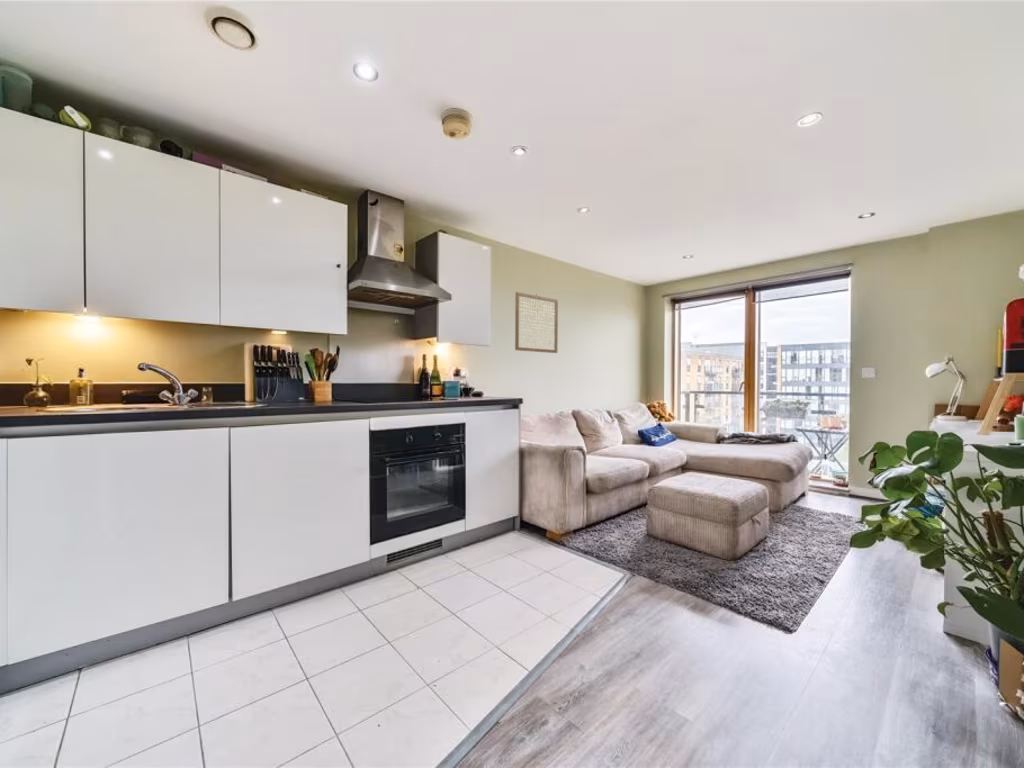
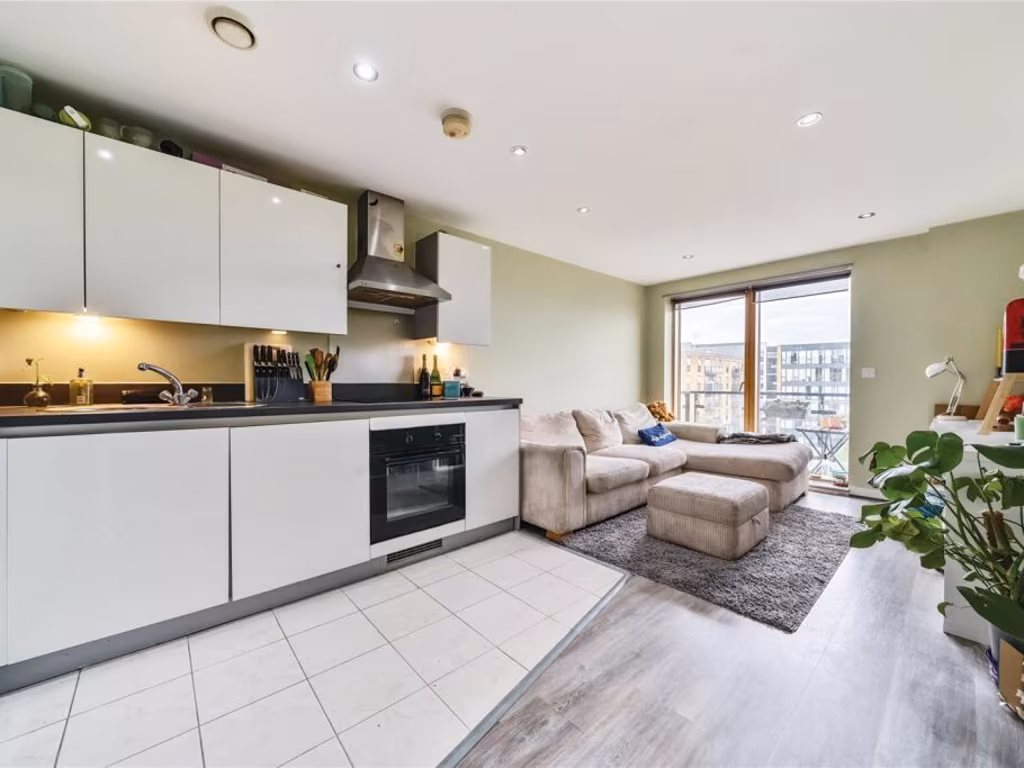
- wall art [514,291,559,354]
